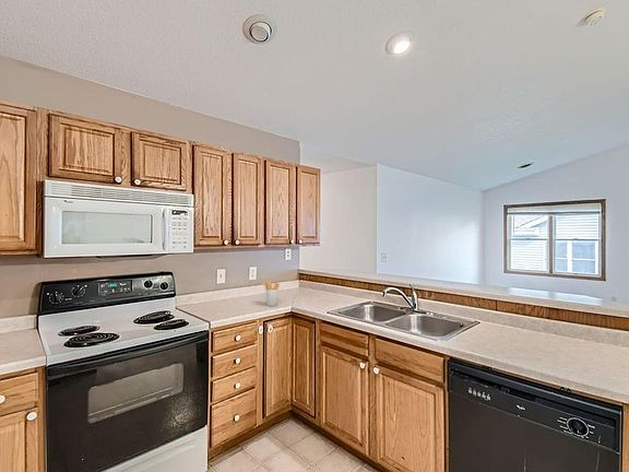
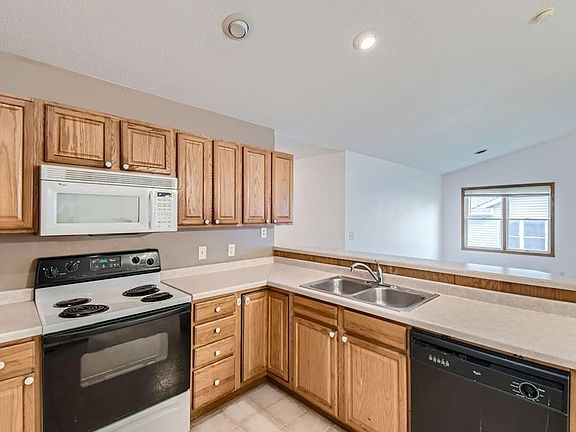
- utensil holder [261,280,281,307]
